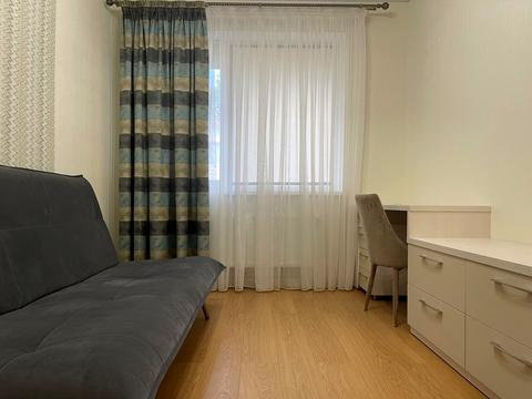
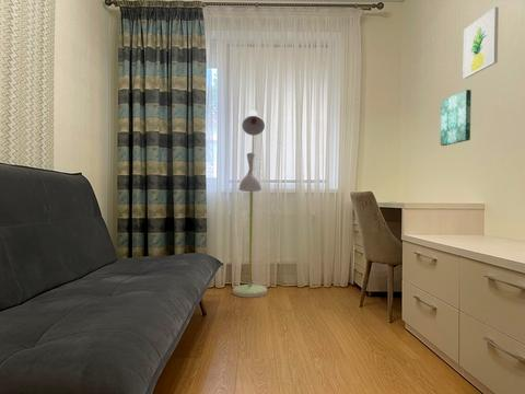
+ wall art [462,5,500,80]
+ wall art [440,89,472,147]
+ floor lamp [232,108,268,299]
